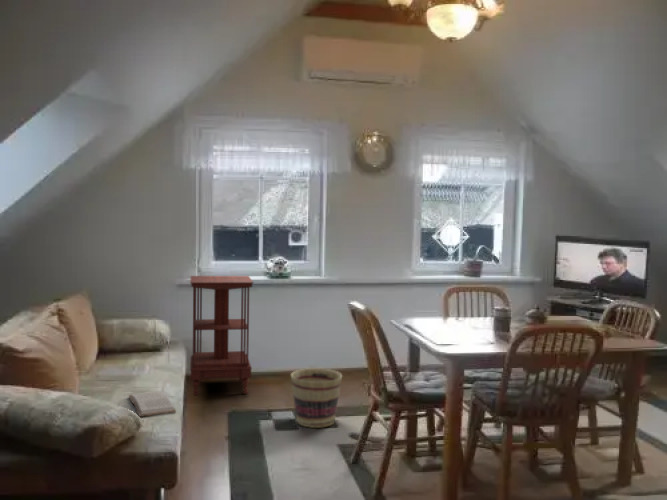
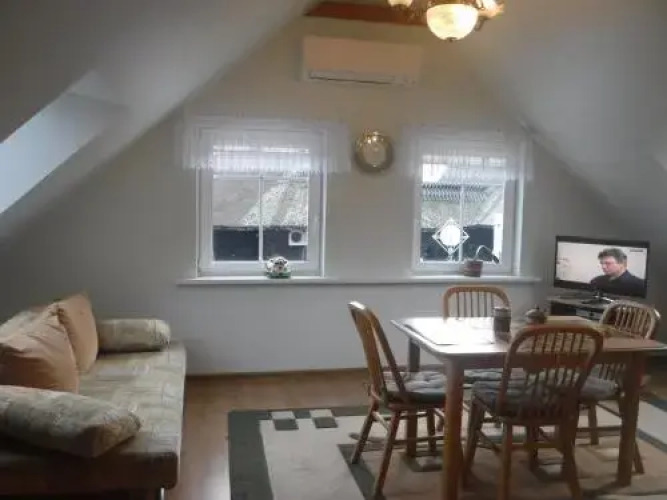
- basket [290,367,343,429]
- side table [189,275,255,397]
- book [128,390,177,418]
